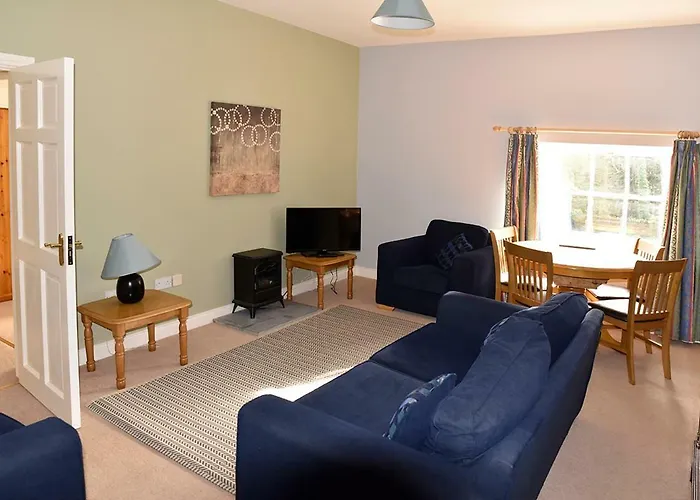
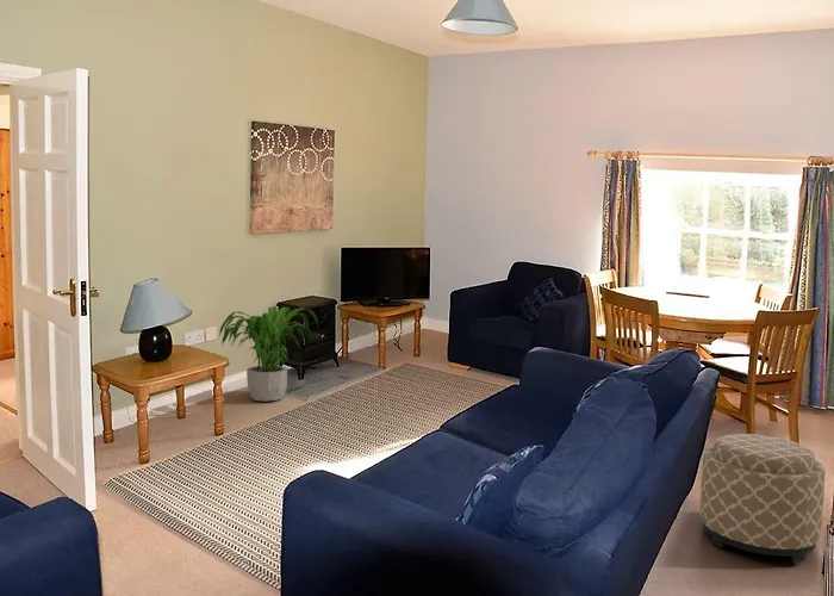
+ potted plant [218,305,319,402]
+ ottoman [699,433,826,564]
